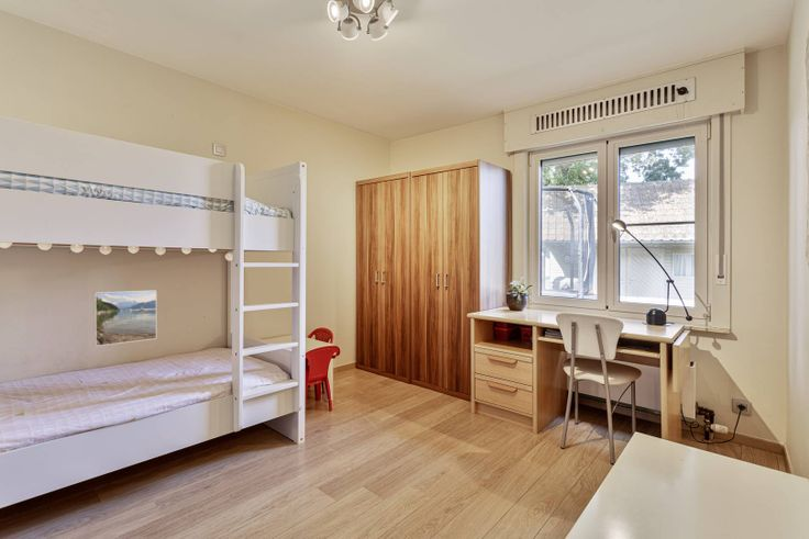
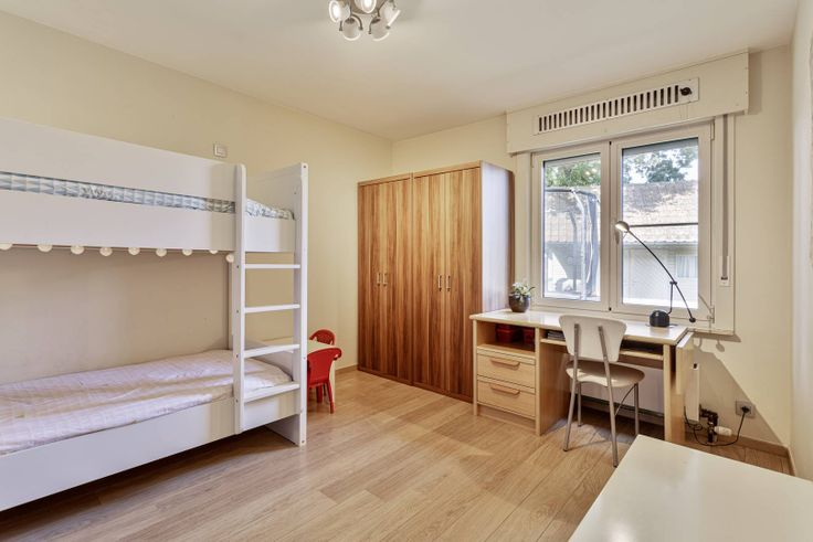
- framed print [93,289,158,347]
